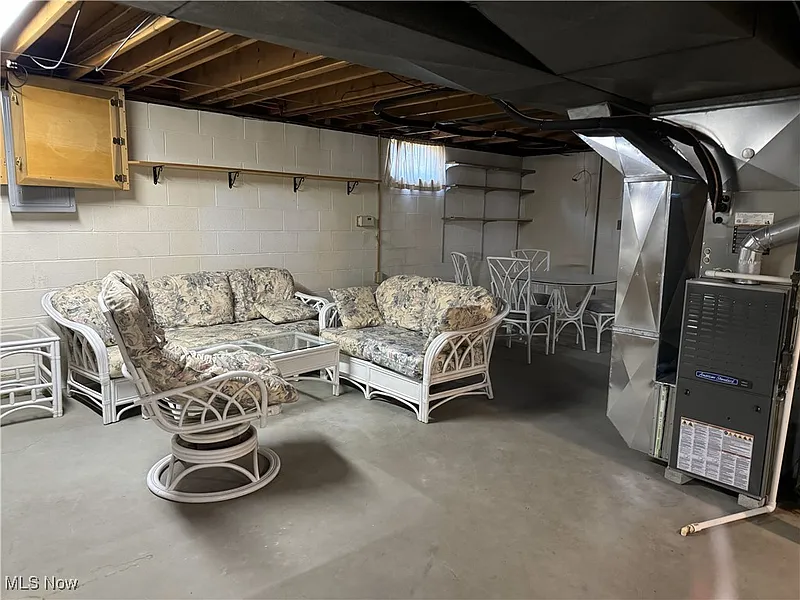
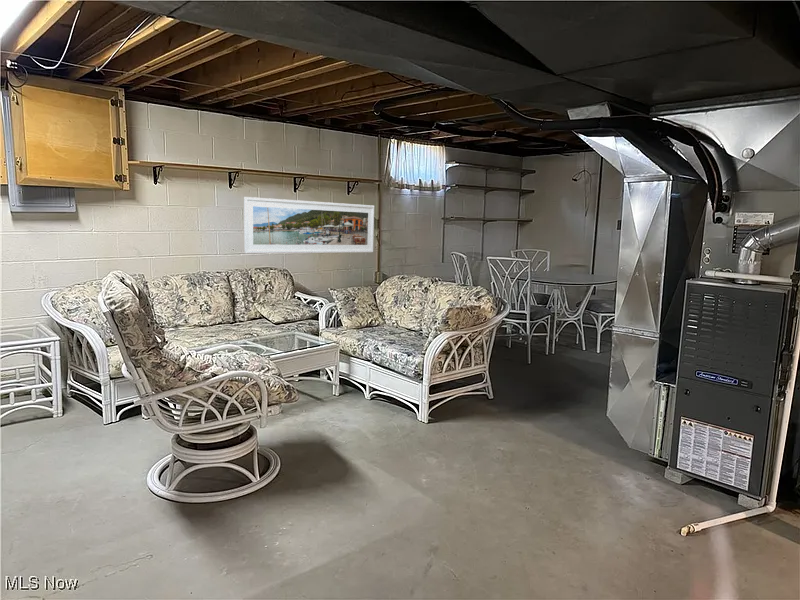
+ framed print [243,196,375,254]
